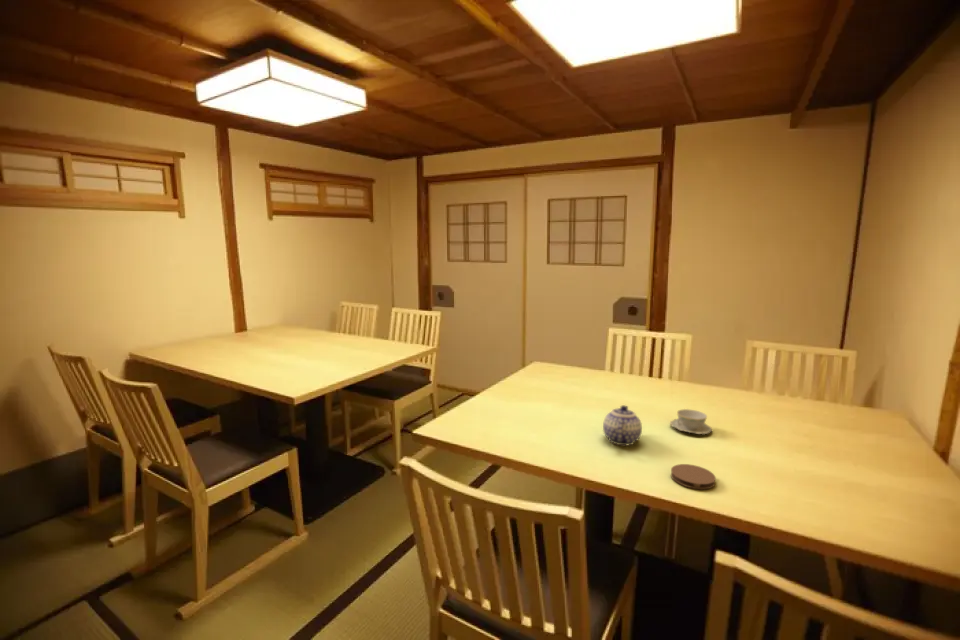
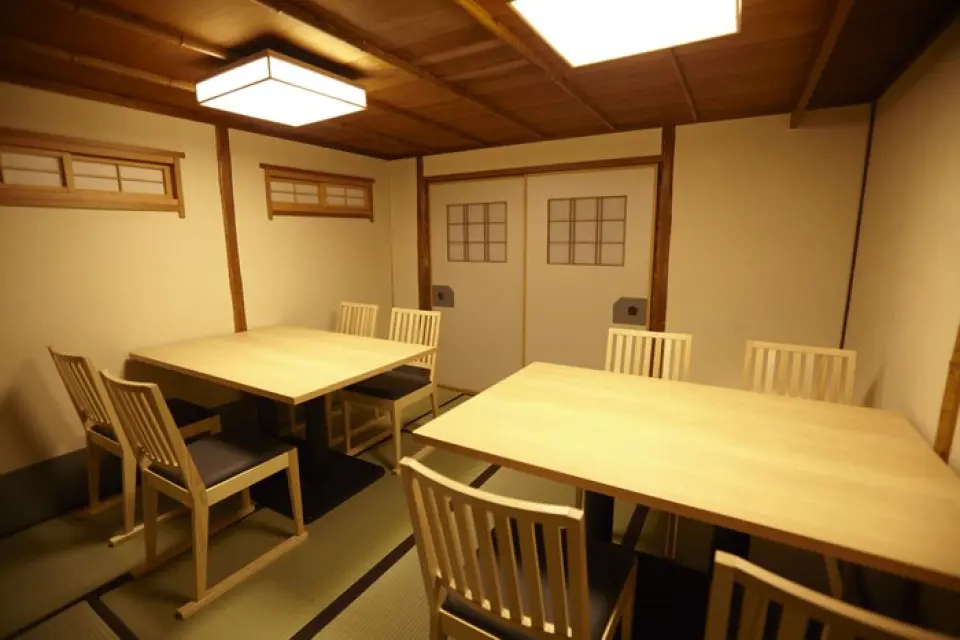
- teapot [602,404,643,447]
- chinaware [669,408,713,435]
- coaster [670,463,717,490]
